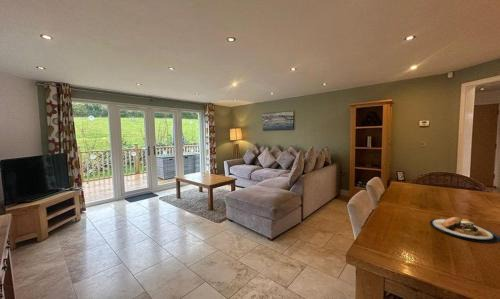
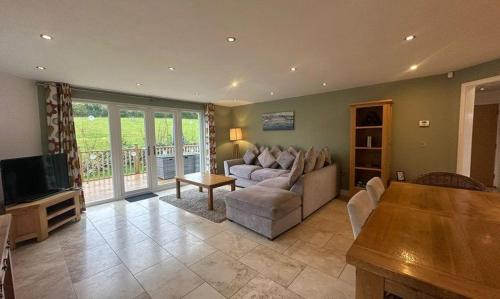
- plate [429,216,500,244]
